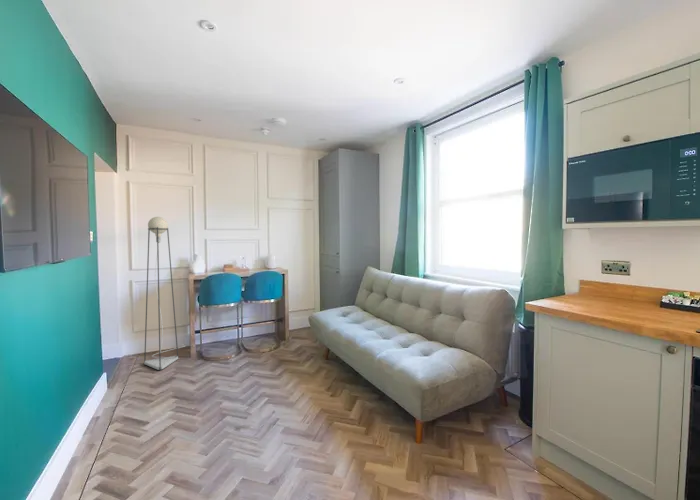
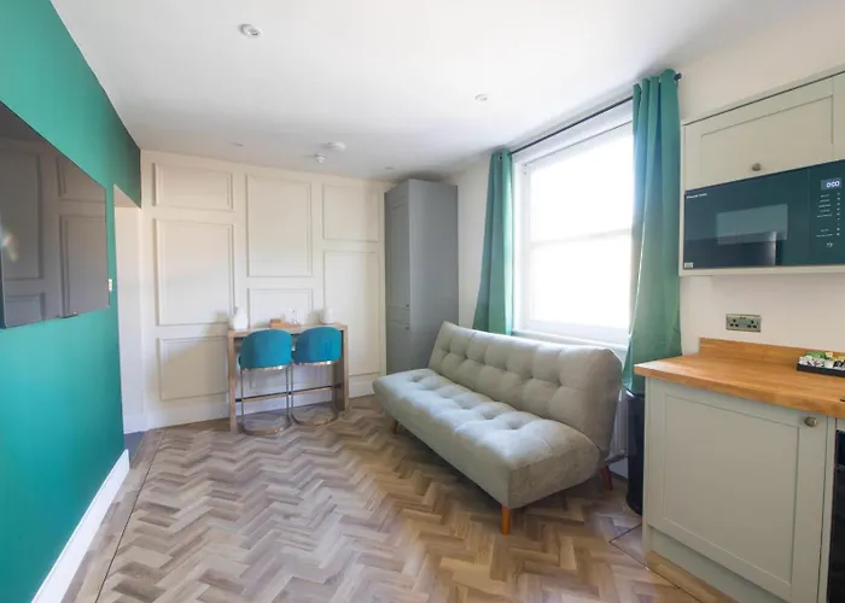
- floor lamp [143,216,186,371]
